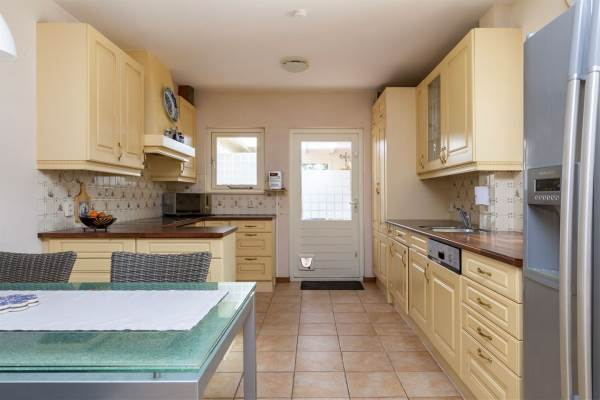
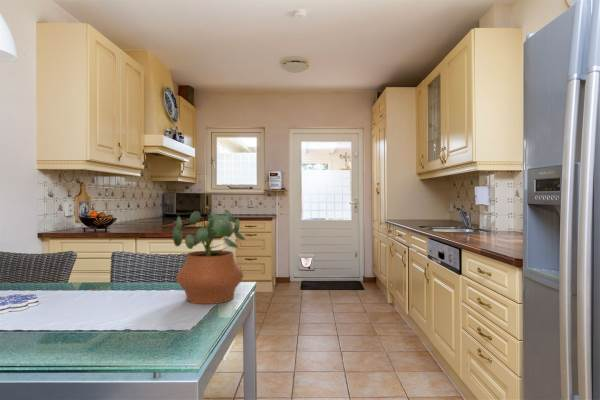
+ potted plant [172,208,246,305]
